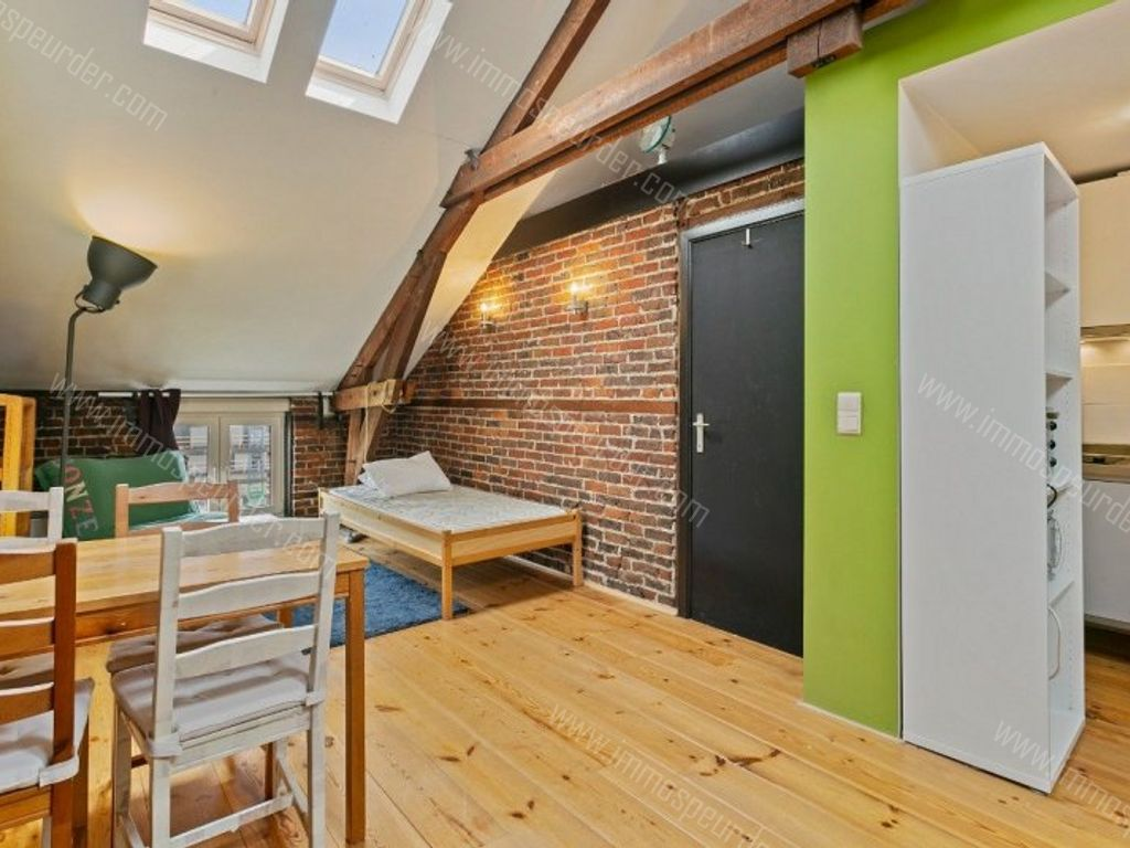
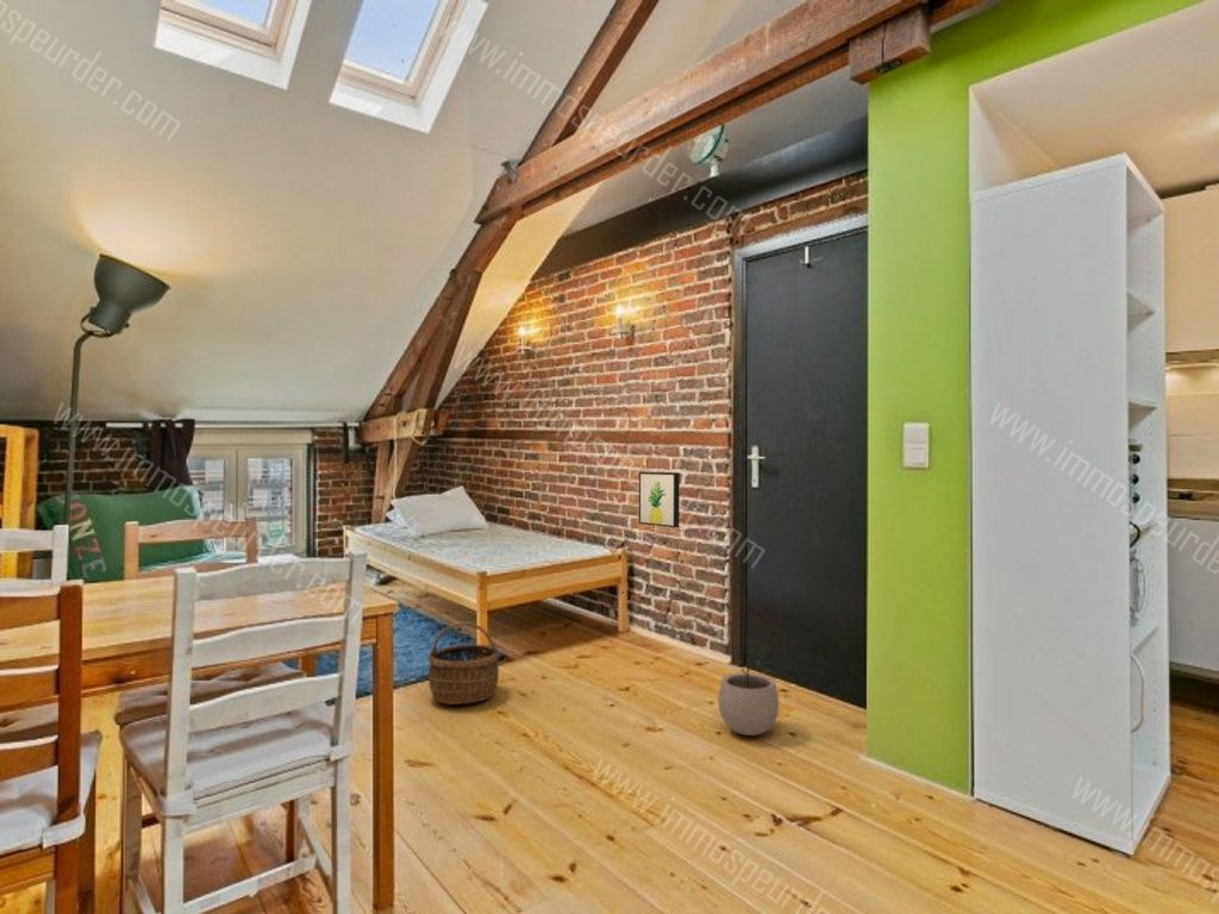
+ wicker basket [426,621,501,706]
+ wall art [638,471,681,528]
+ plant pot [717,658,780,737]
